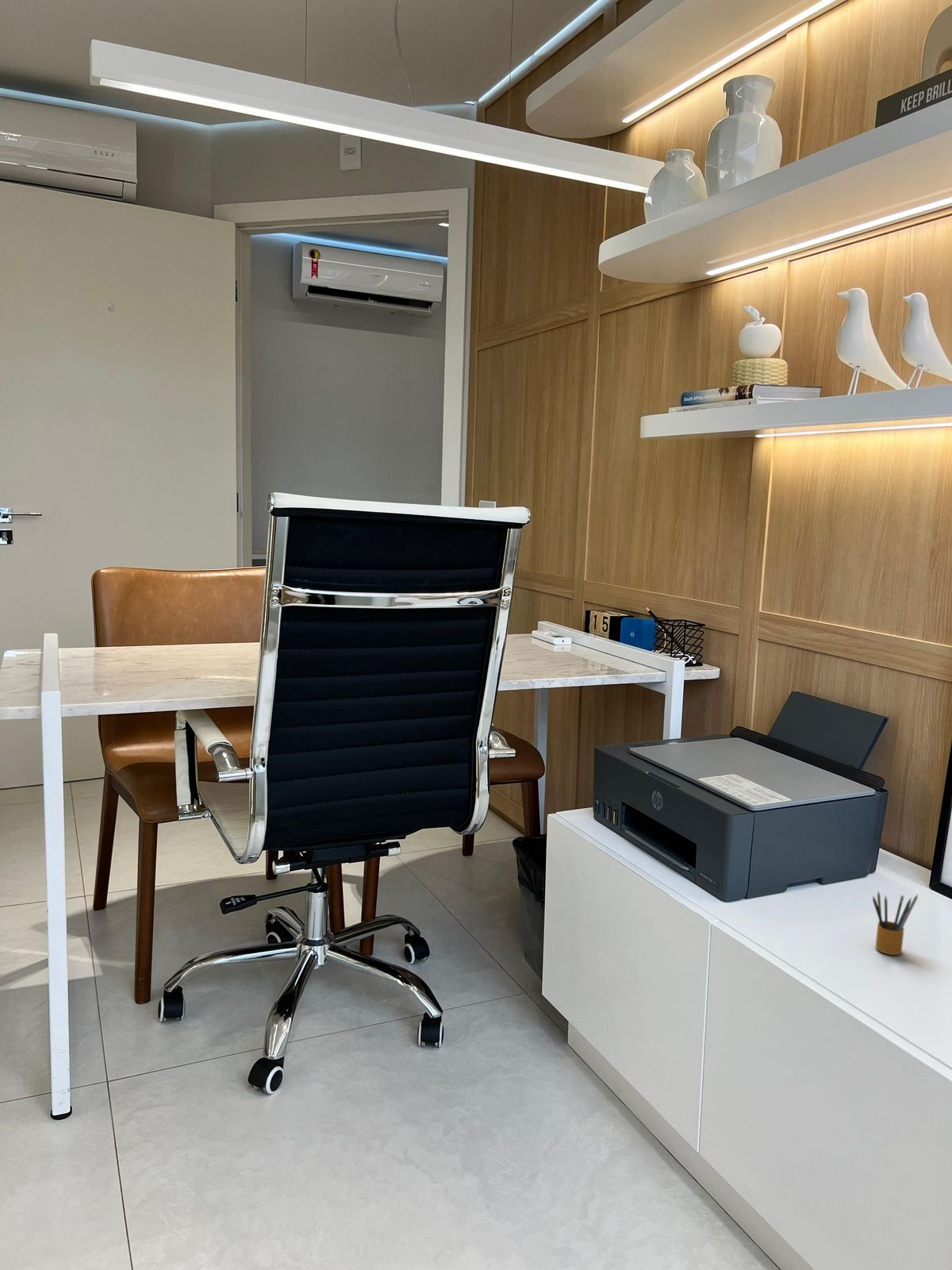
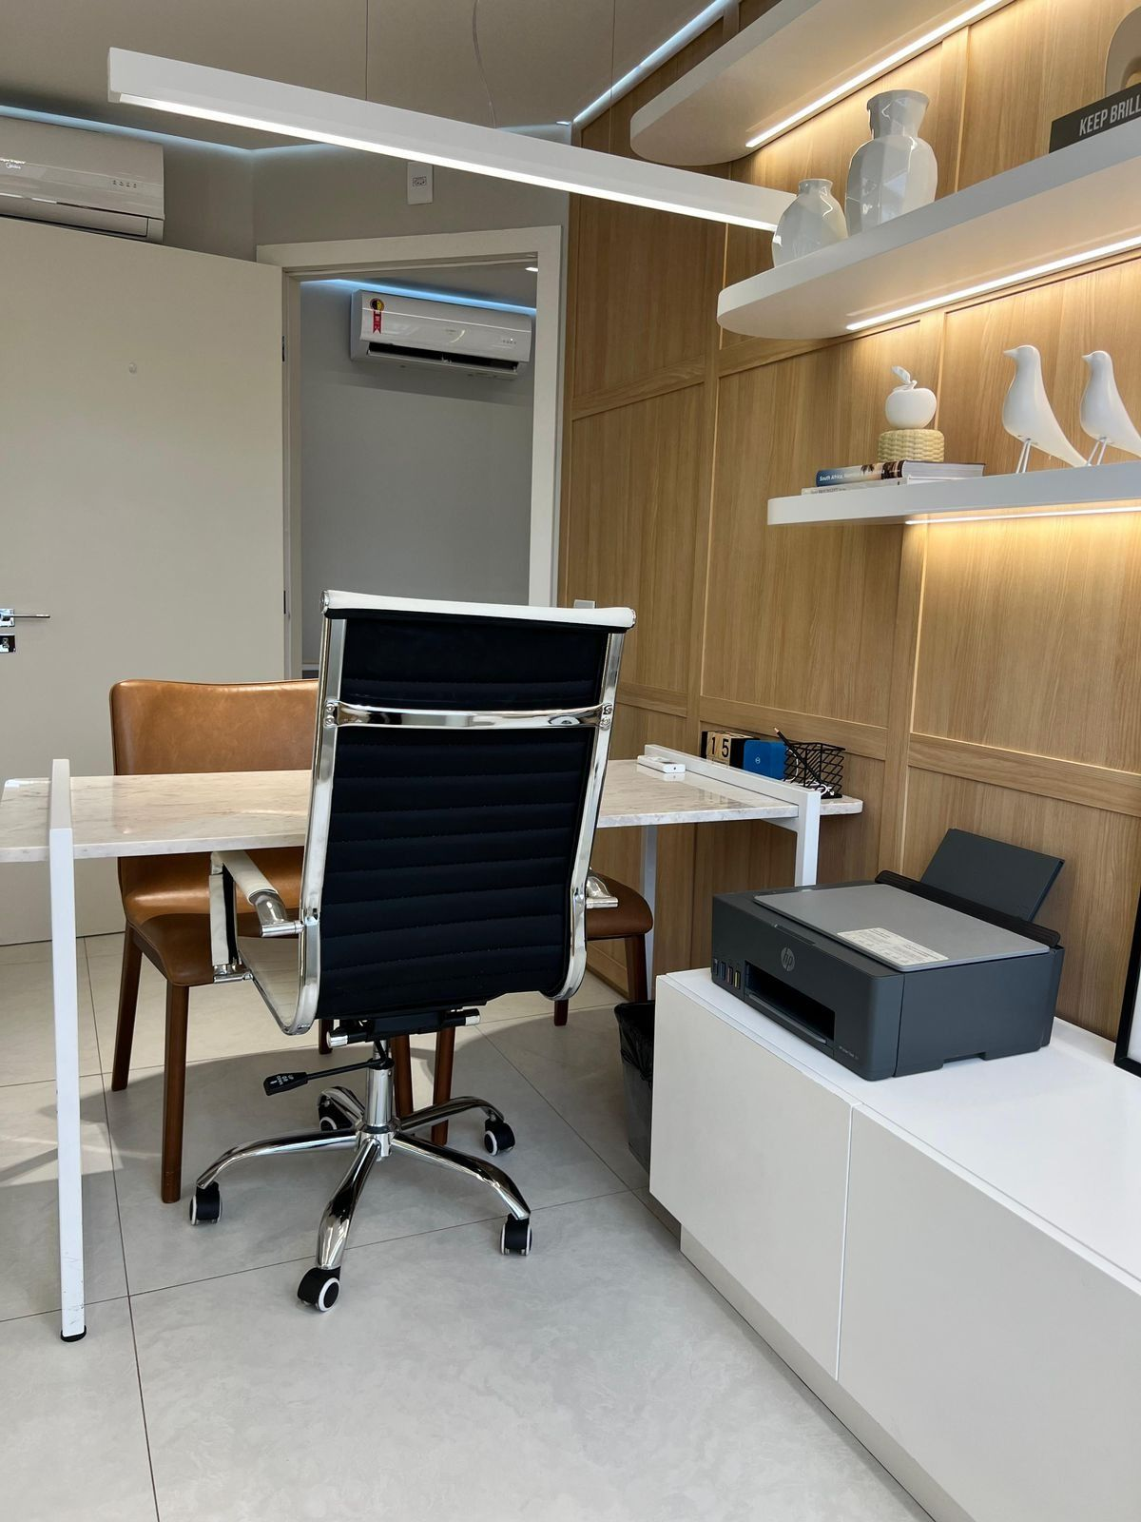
- pencil box [872,891,919,956]
